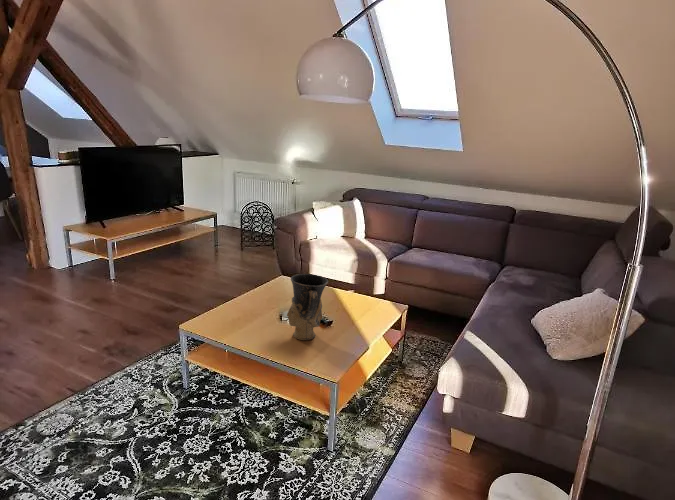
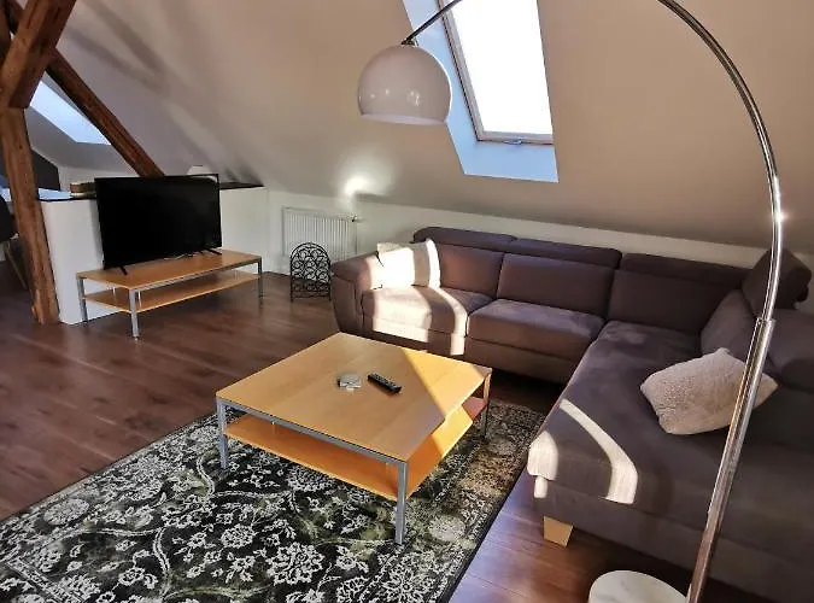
- vase [286,273,329,341]
